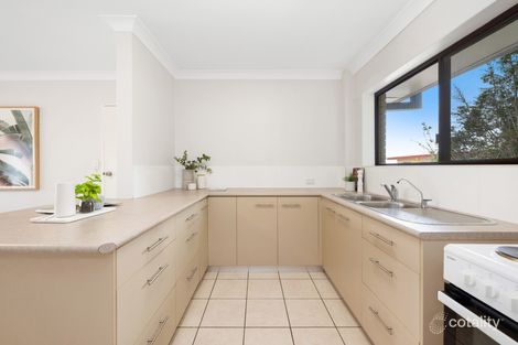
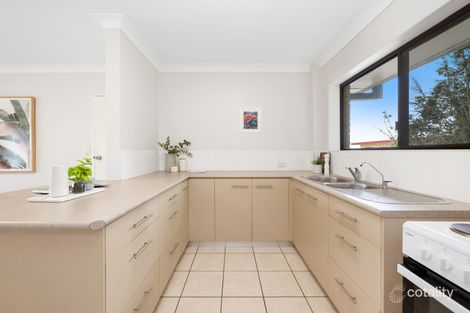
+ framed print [239,106,263,134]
